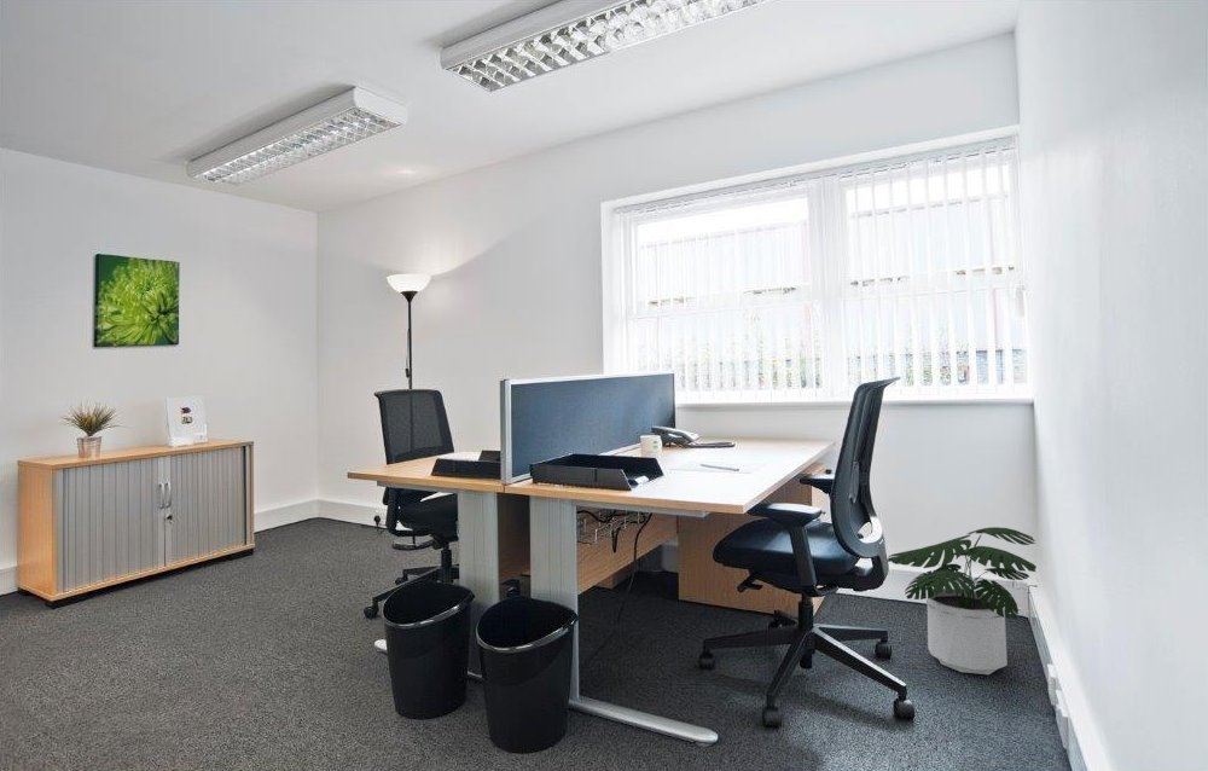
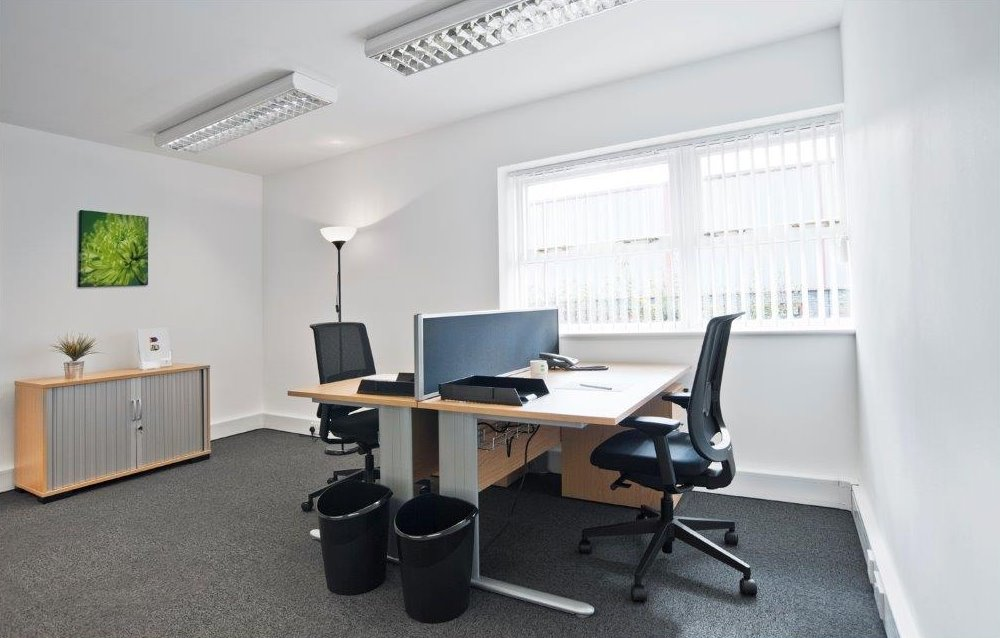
- potted plant [887,526,1038,676]
